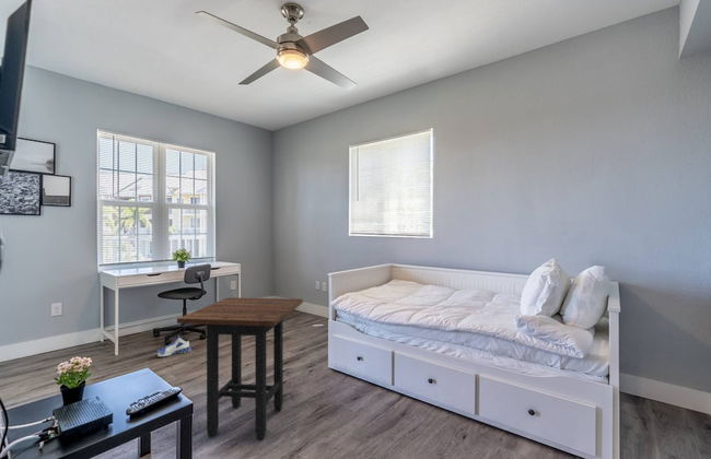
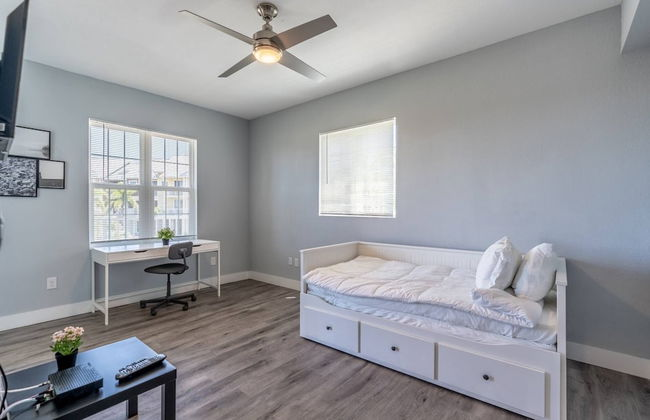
- side table [176,296,304,440]
- sneaker [156,333,193,357]
